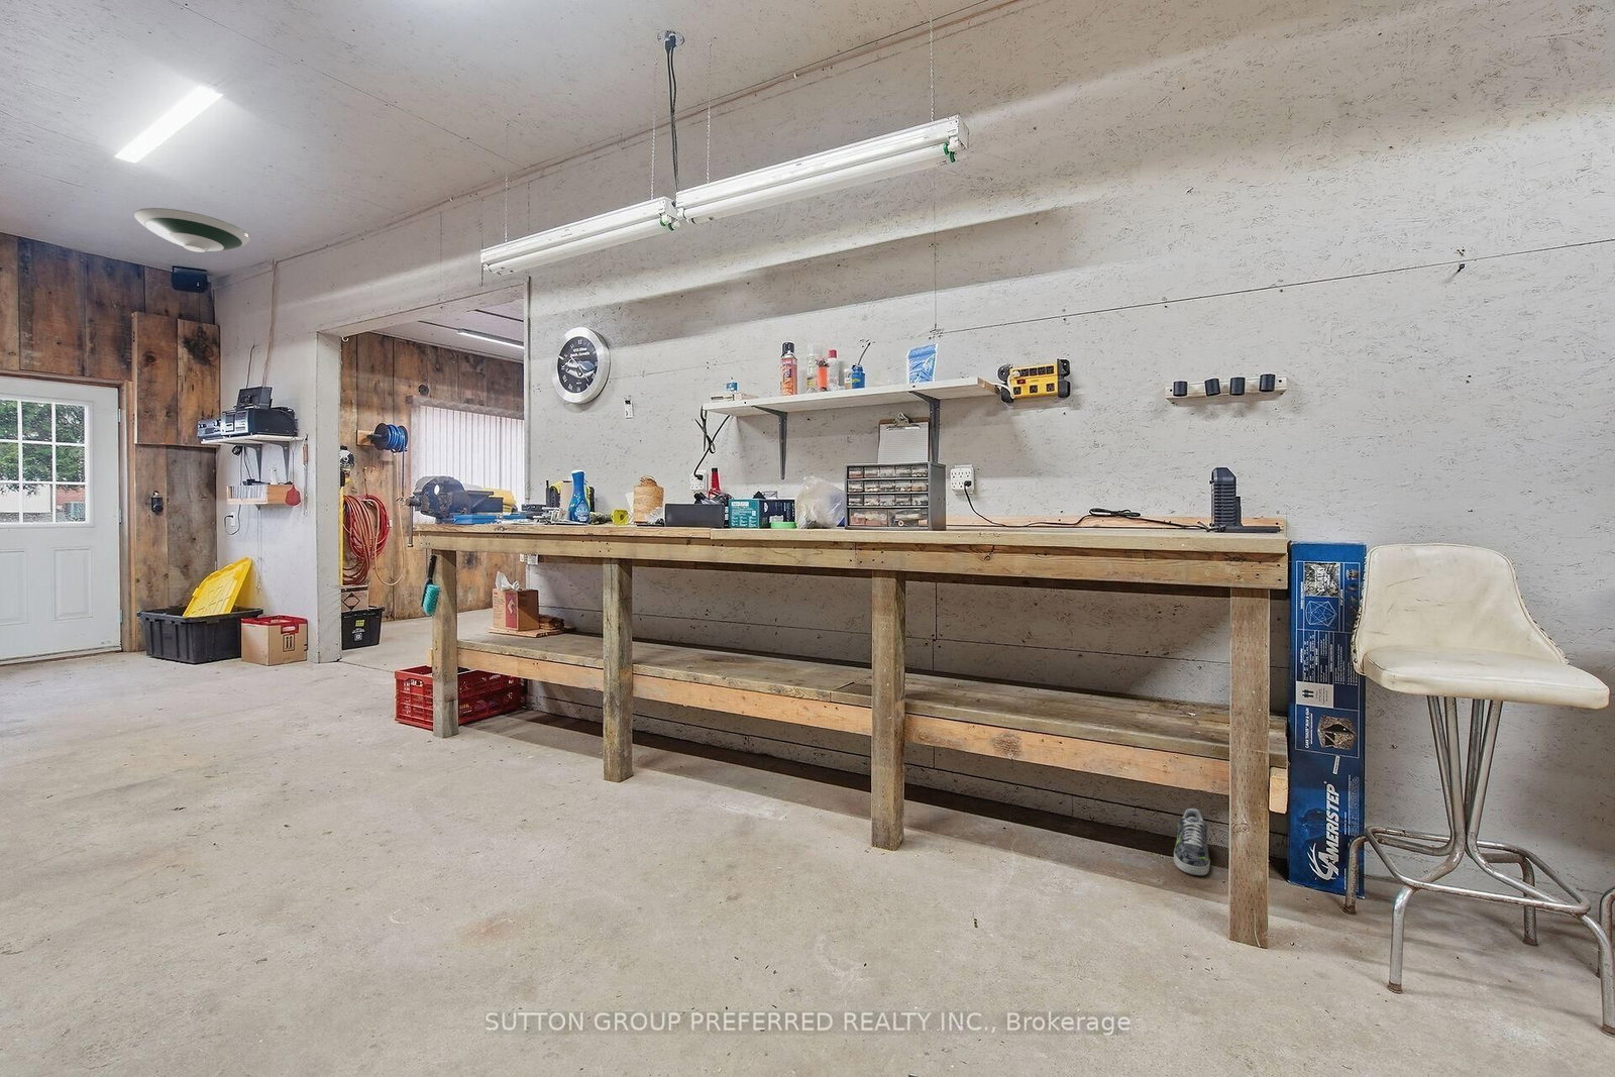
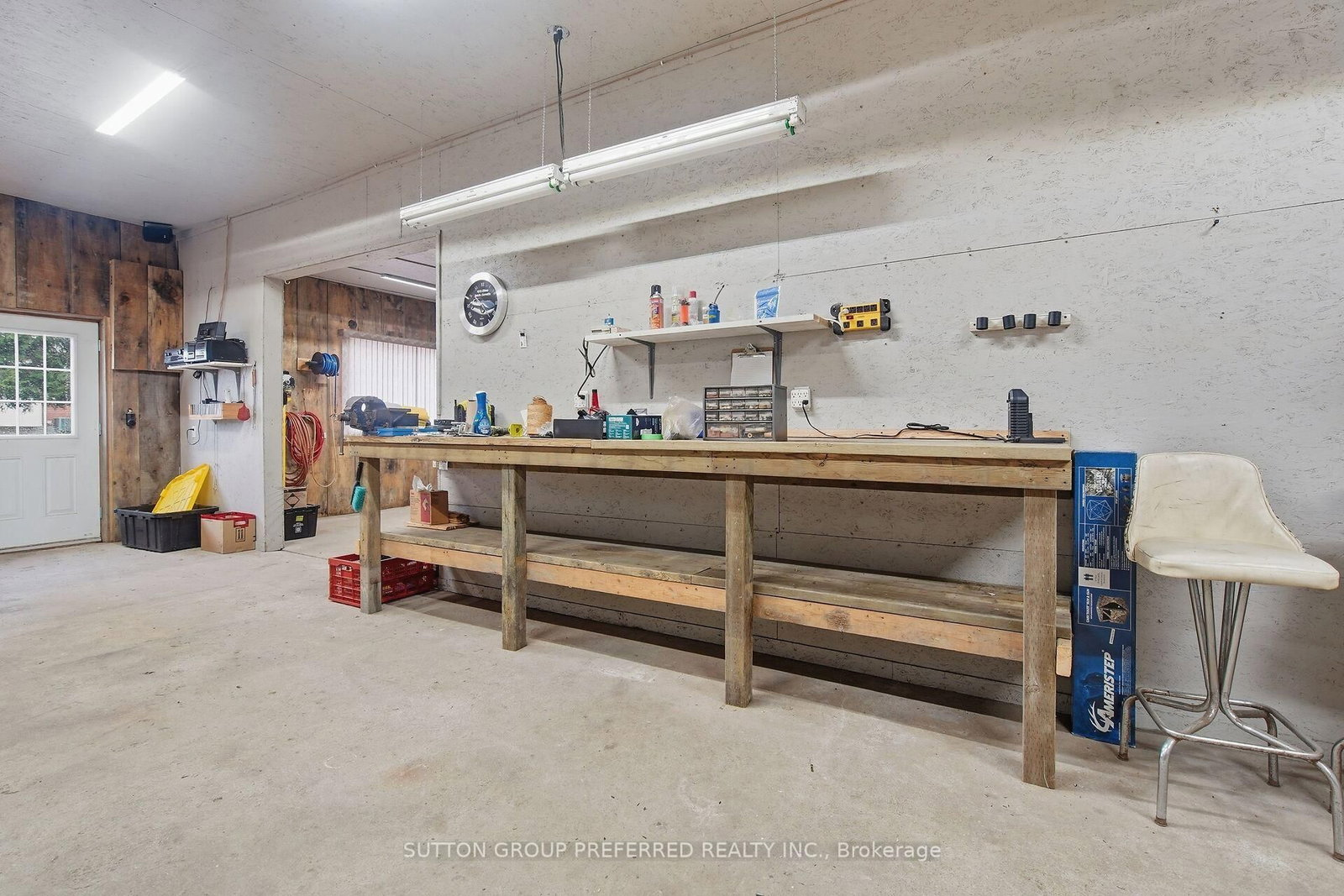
- sneaker [1173,808,1211,876]
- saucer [133,207,251,254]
